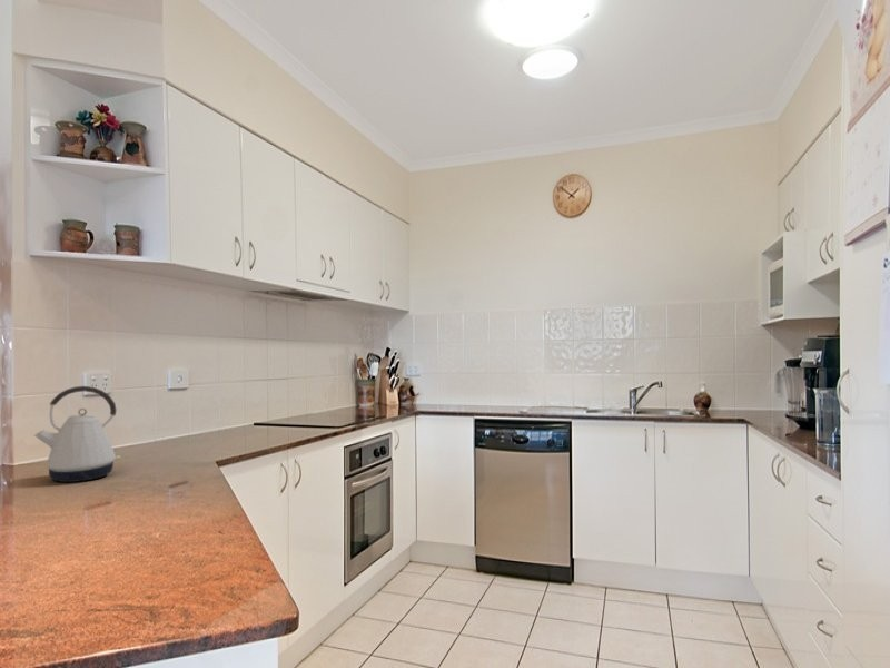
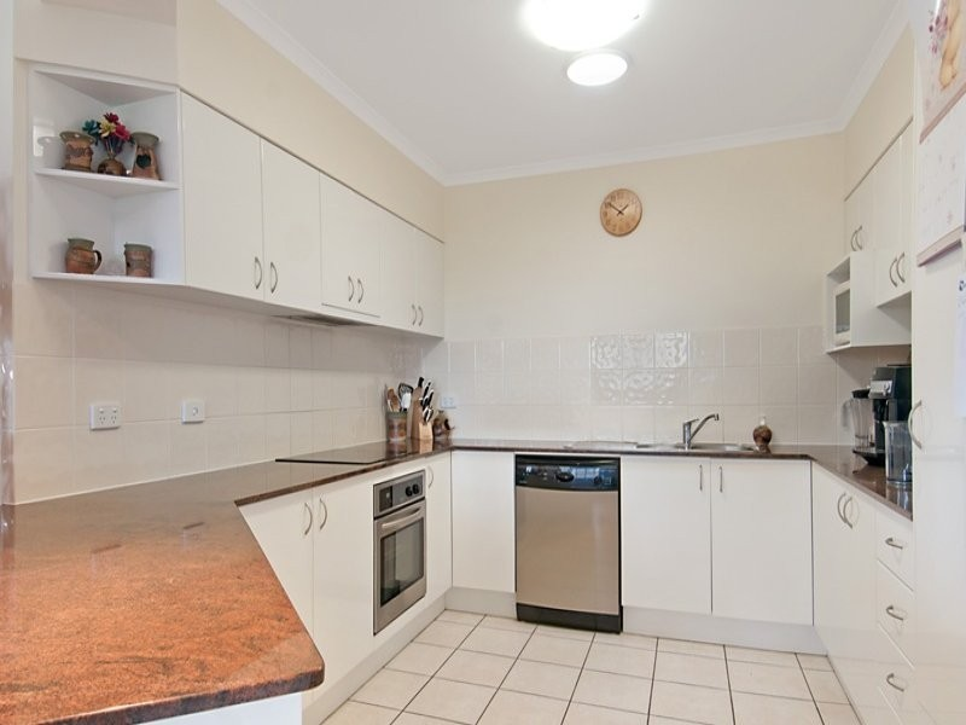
- kettle [33,385,122,483]
